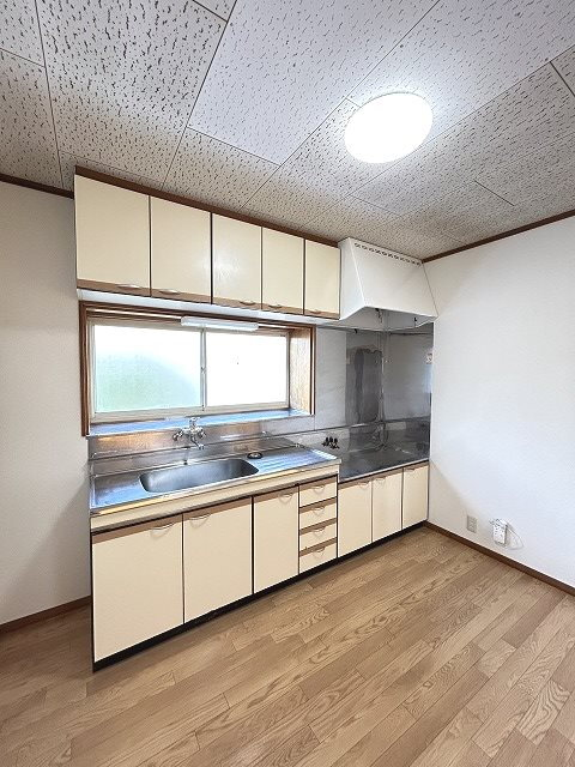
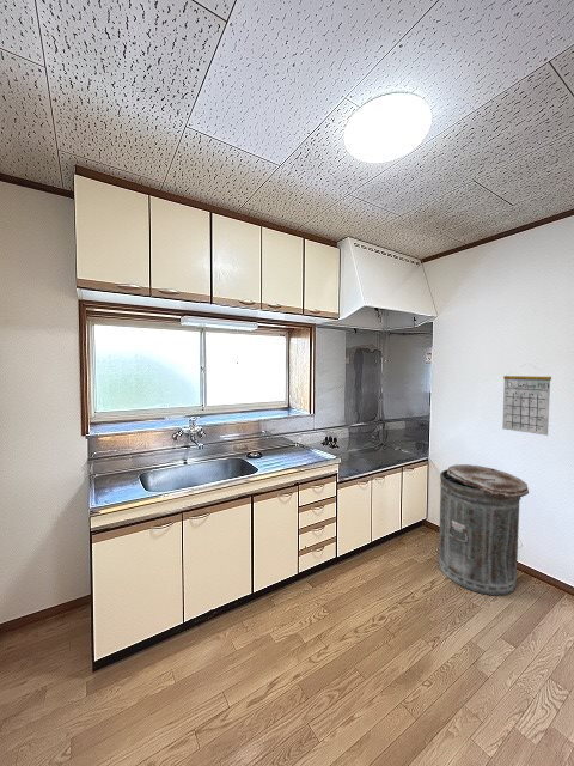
+ calendar [501,364,552,437]
+ trash can lid [438,463,530,596]
